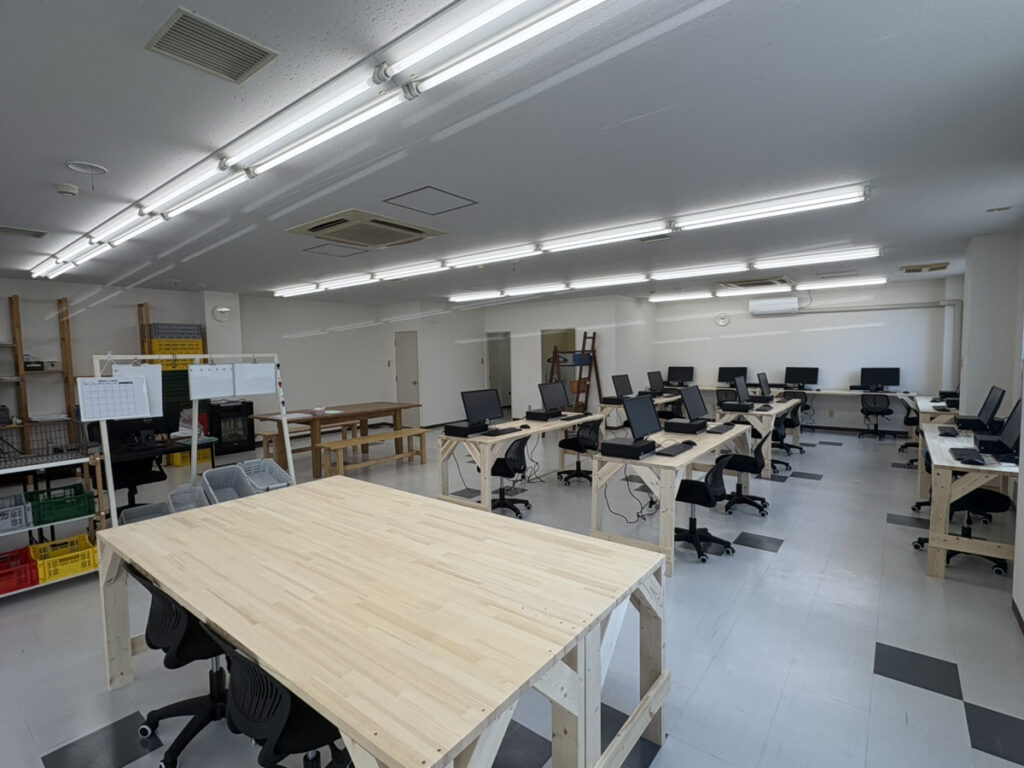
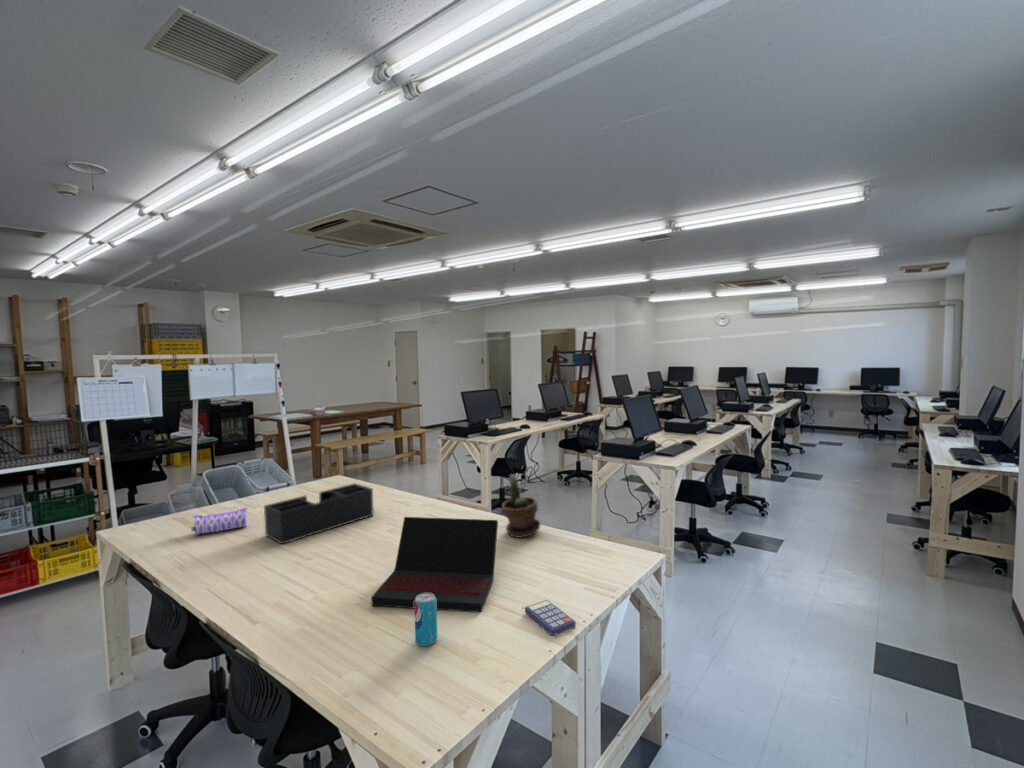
+ calculator [524,599,577,637]
+ potted plant [501,473,541,539]
+ beverage can [414,593,438,647]
+ desk organizer [263,482,375,545]
+ laptop [370,516,499,613]
+ pencil case [191,506,249,536]
